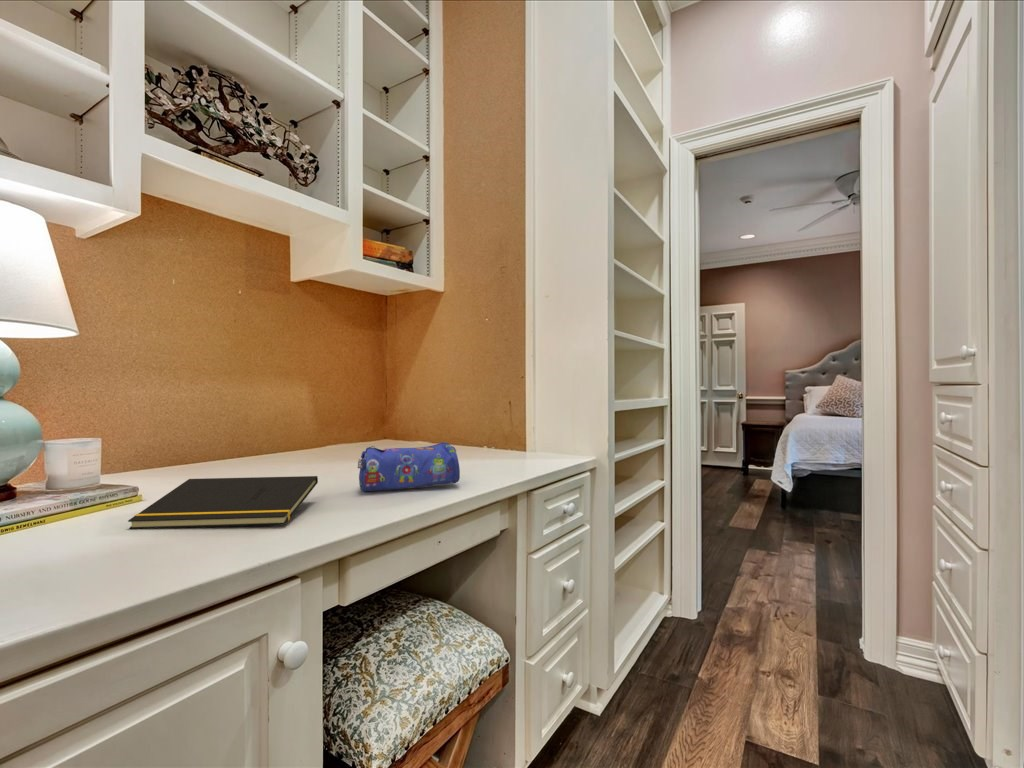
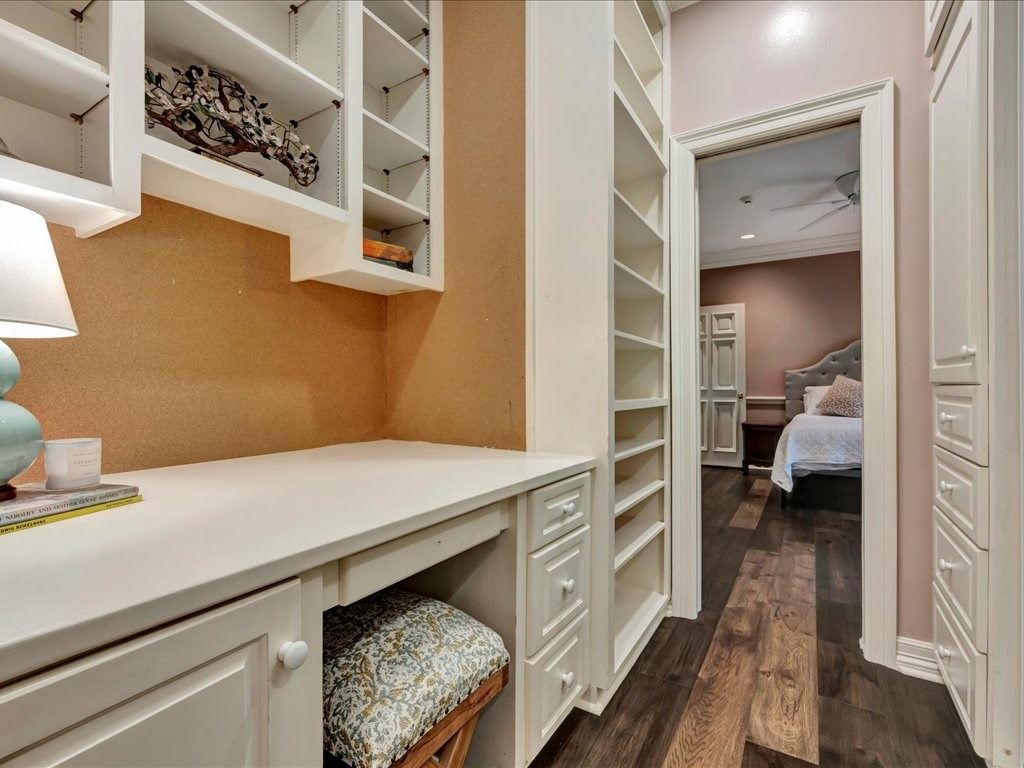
- pencil case [357,441,461,493]
- notepad [127,475,319,530]
